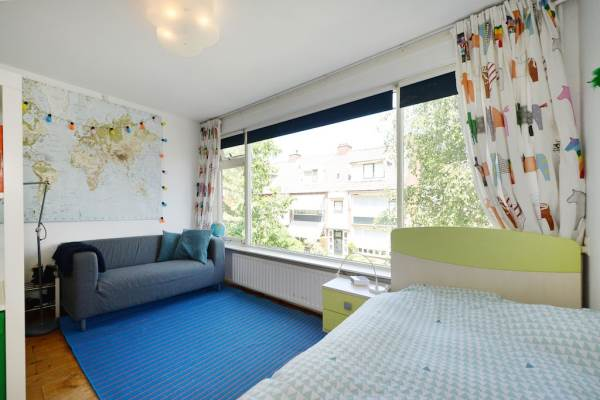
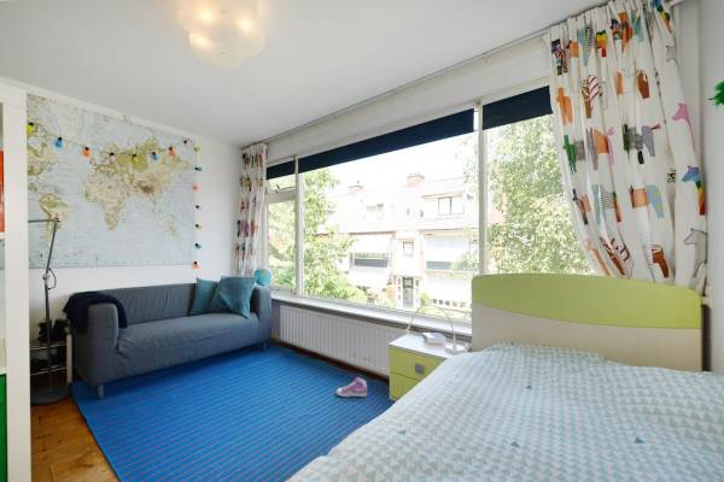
+ sneaker [335,376,368,398]
